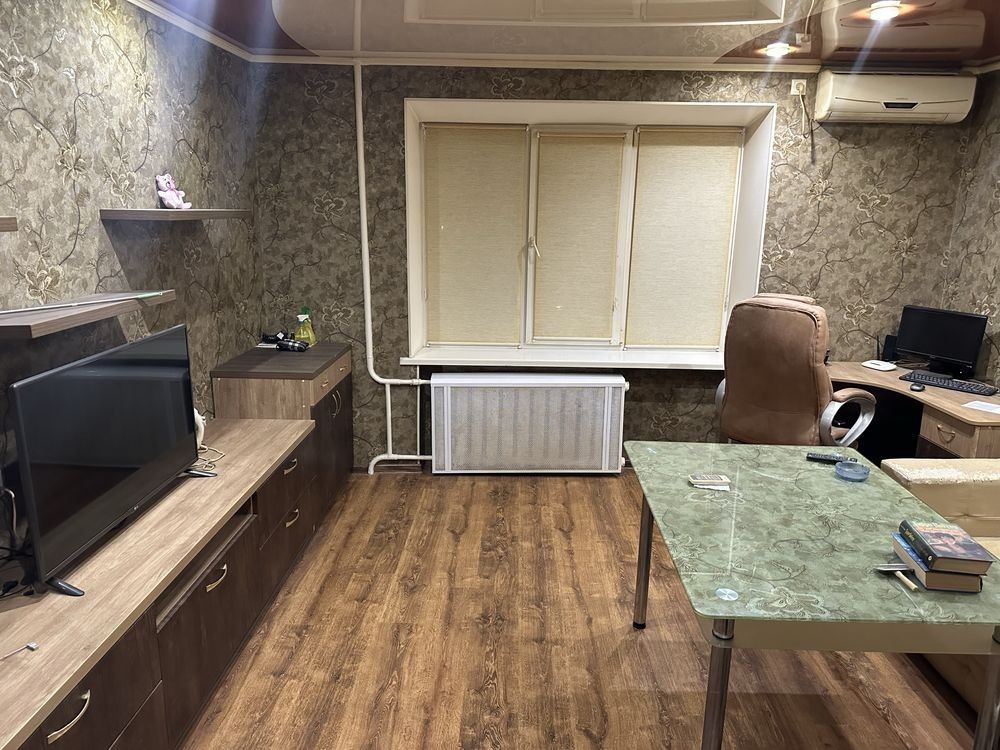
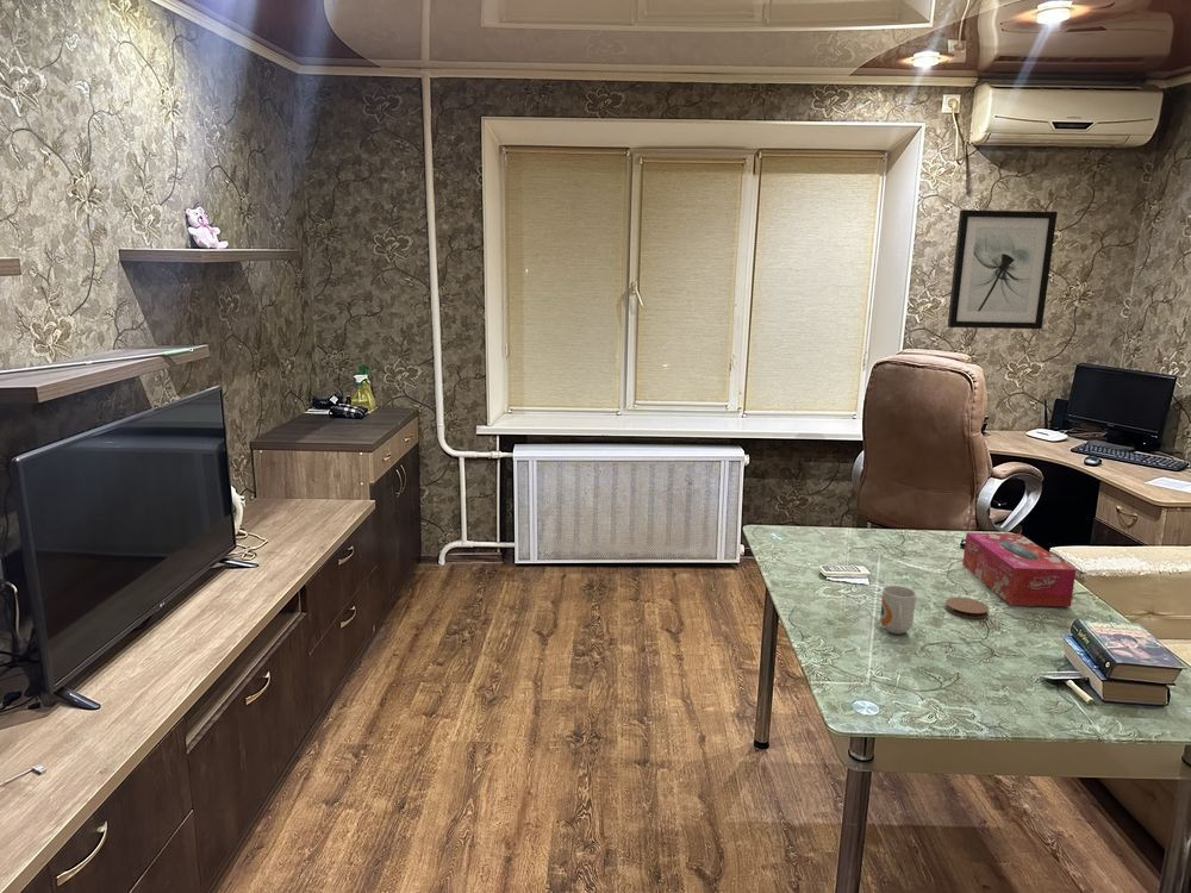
+ coaster [944,597,990,619]
+ tissue box [961,531,1078,607]
+ mug [879,585,917,635]
+ wall art [947,208,1059,330]
